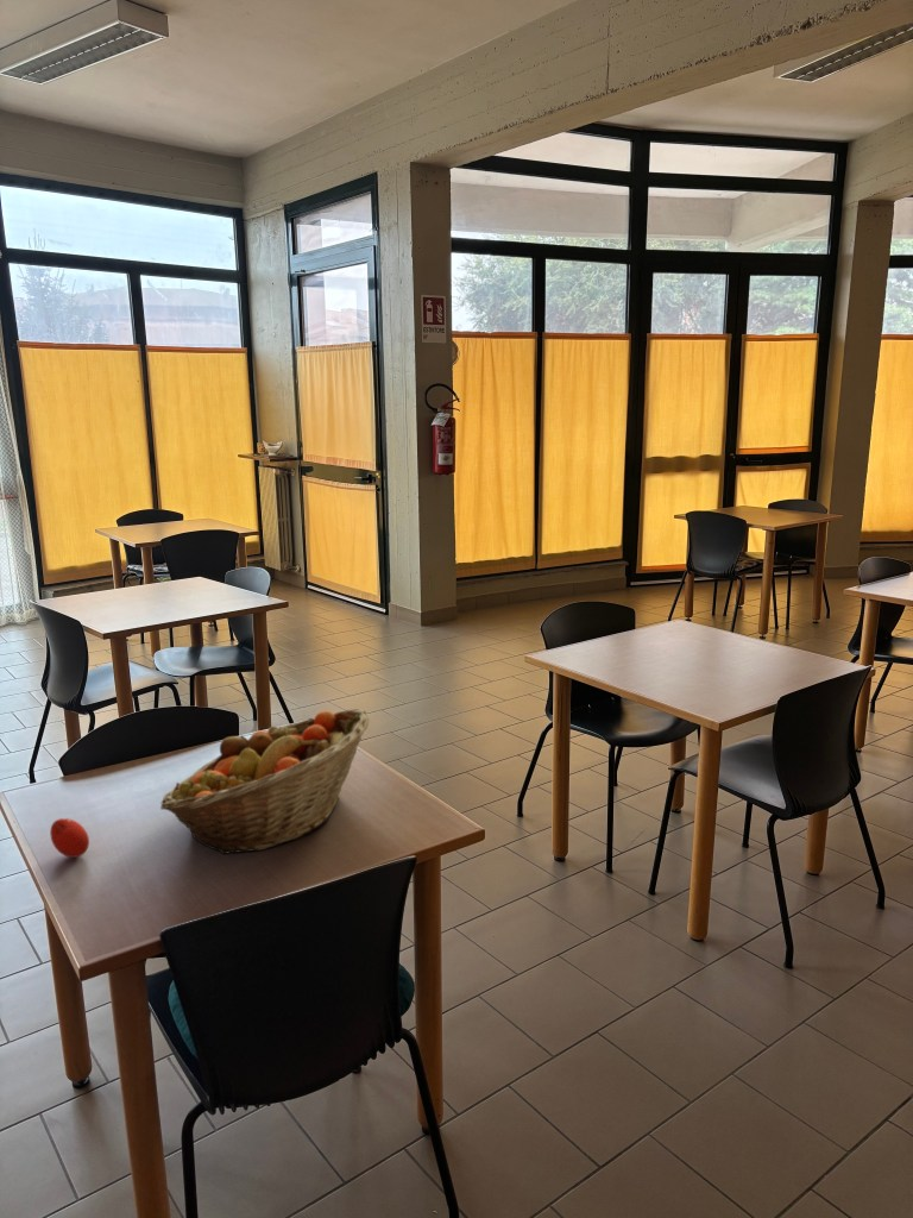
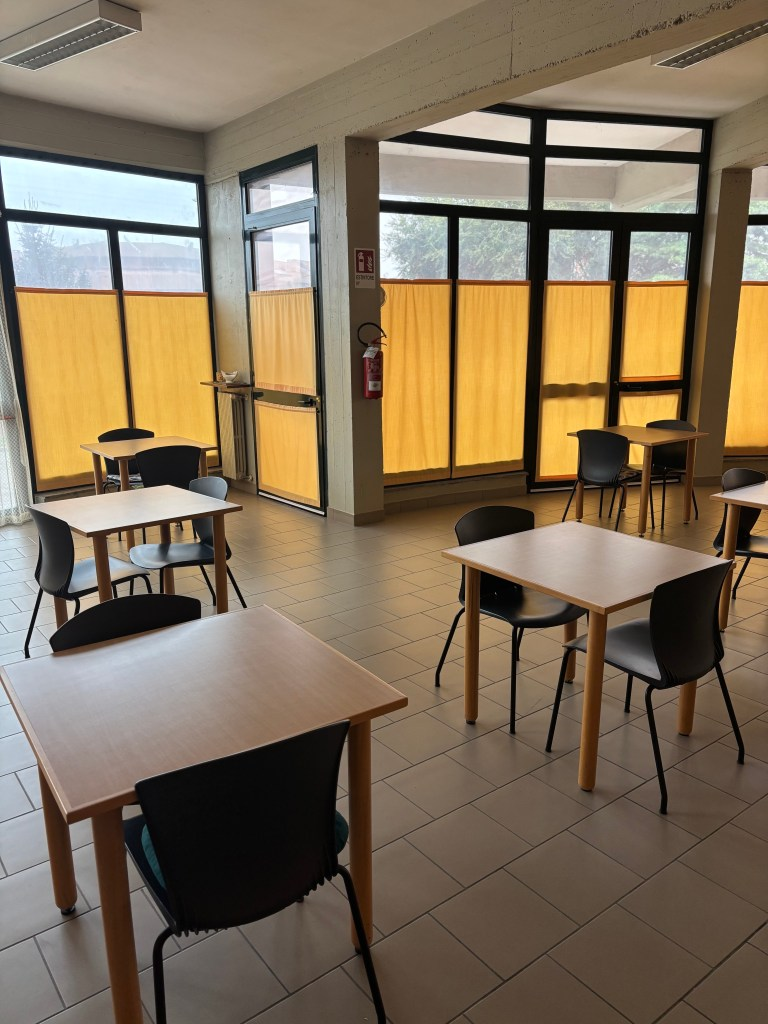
- fruit basket [159,708,371,855]
- fruit [49,817,90,859]
